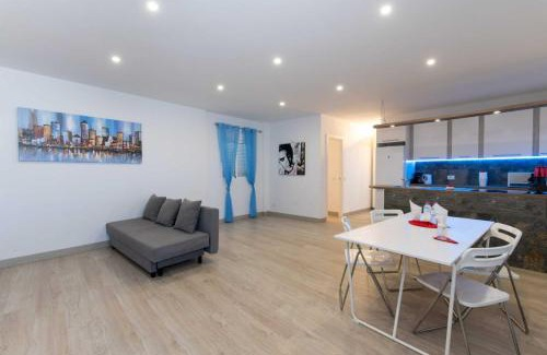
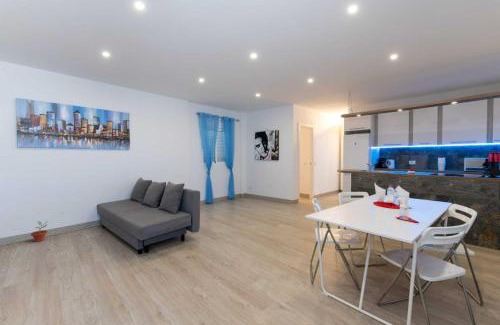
+ potted plant [30,220,49,243]
